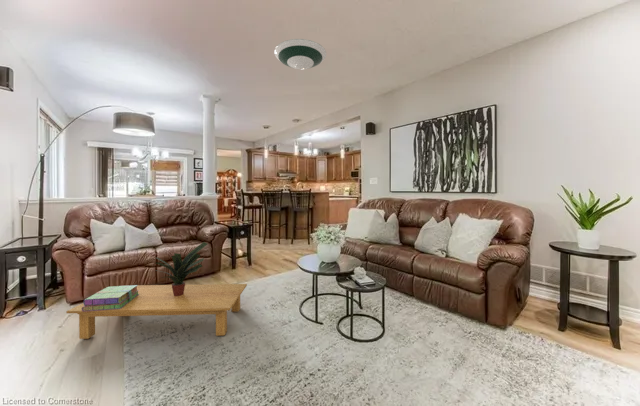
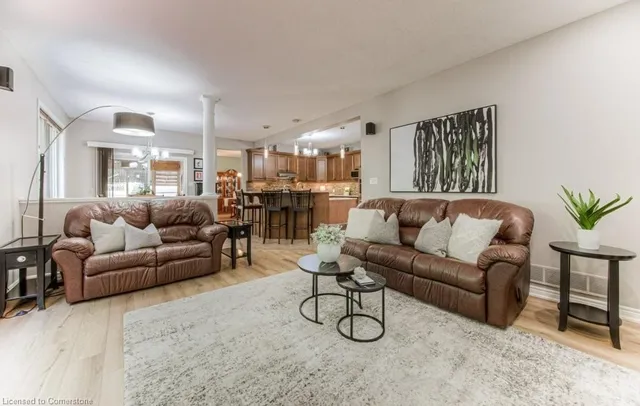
- coffee table [66,283,248,340]
- potted plant [155,241,208,296]
- stack of books [82,284,139,311]
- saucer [273,38,327,70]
